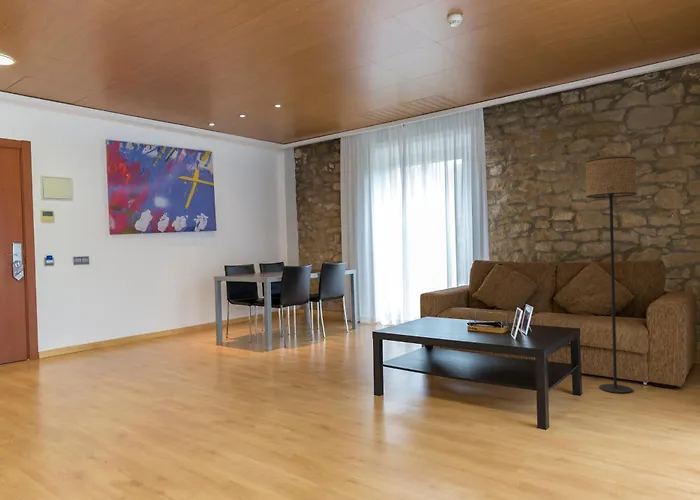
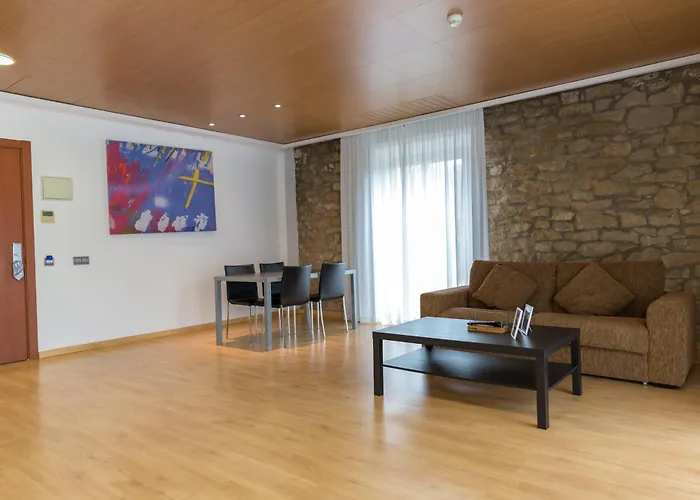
- floor lamp [585,156,637,394]
